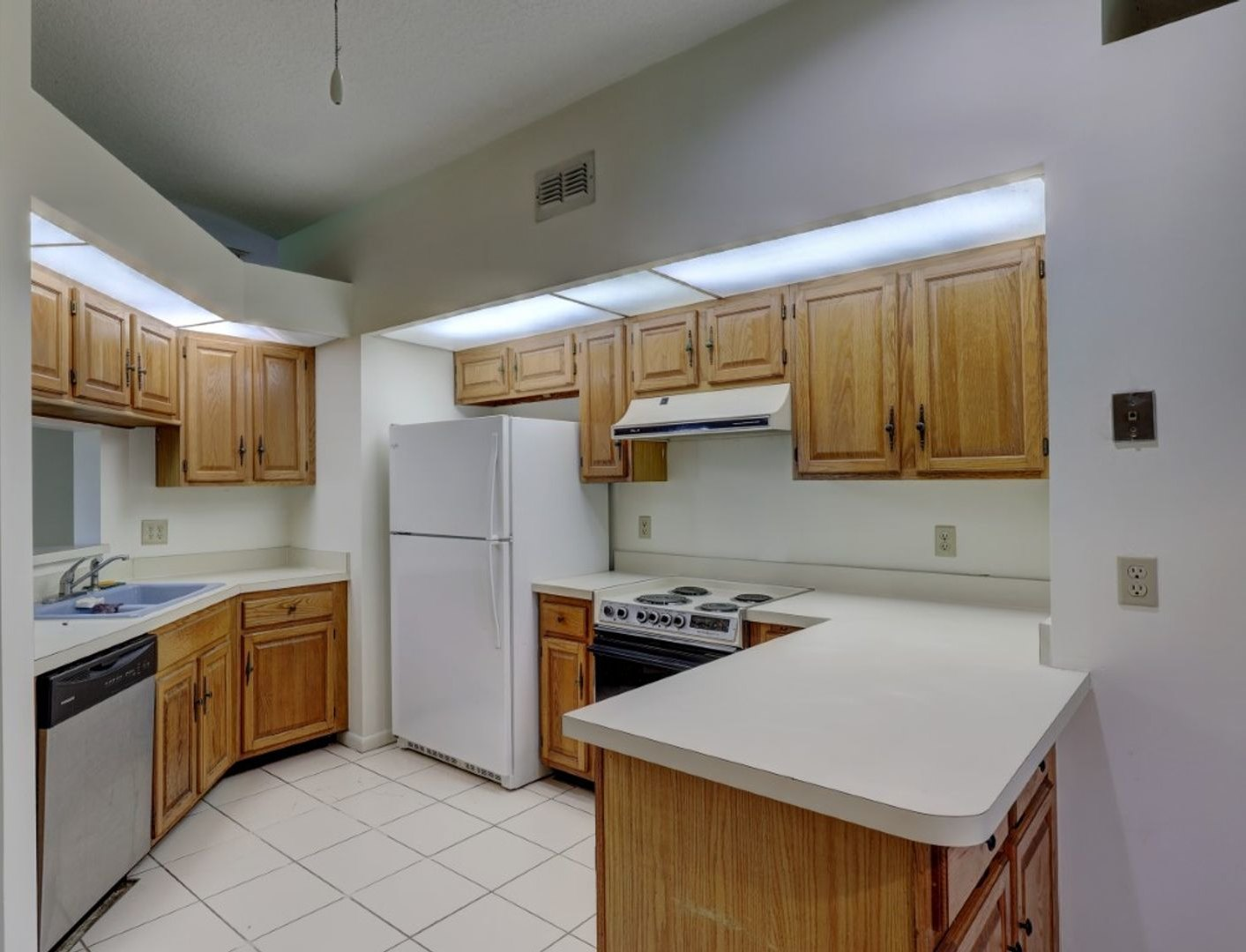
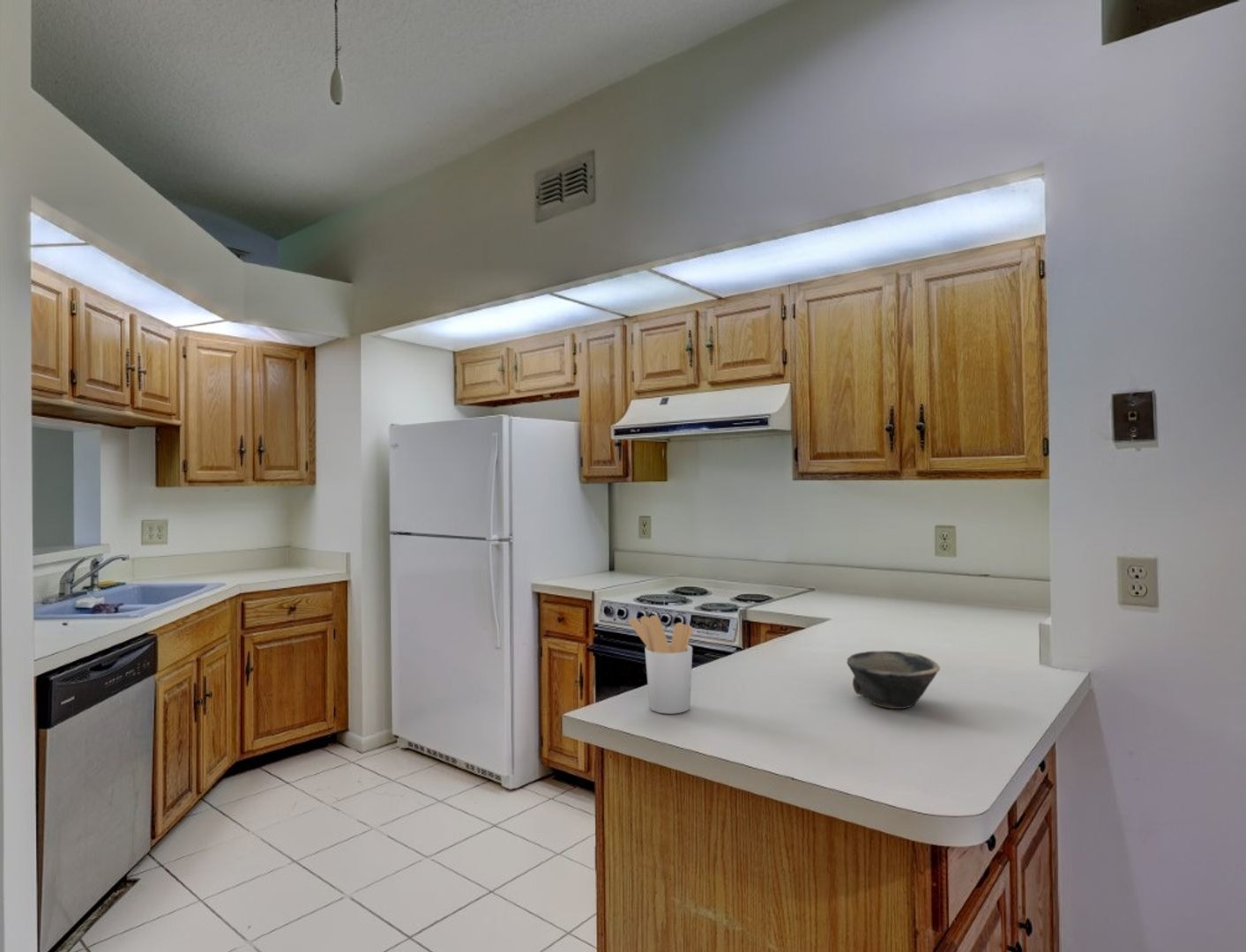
+ utensil holder [628,614,693,715]
+ bowl [846,650,941,710]
